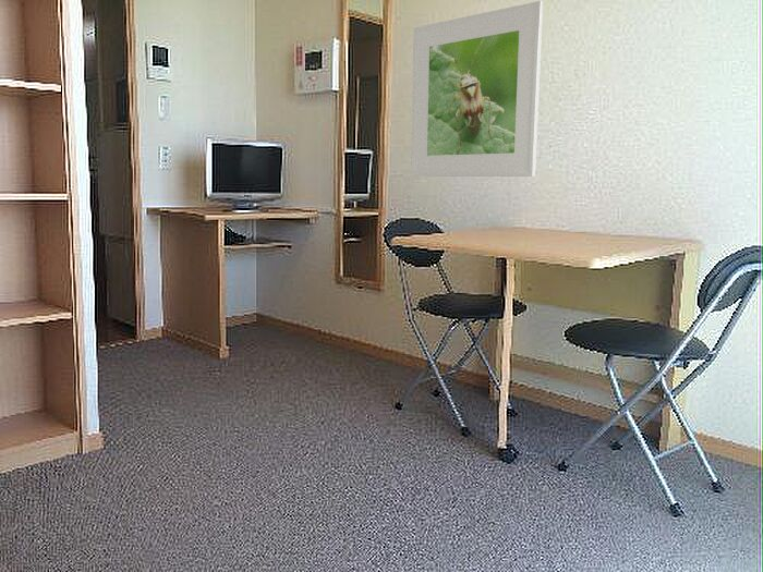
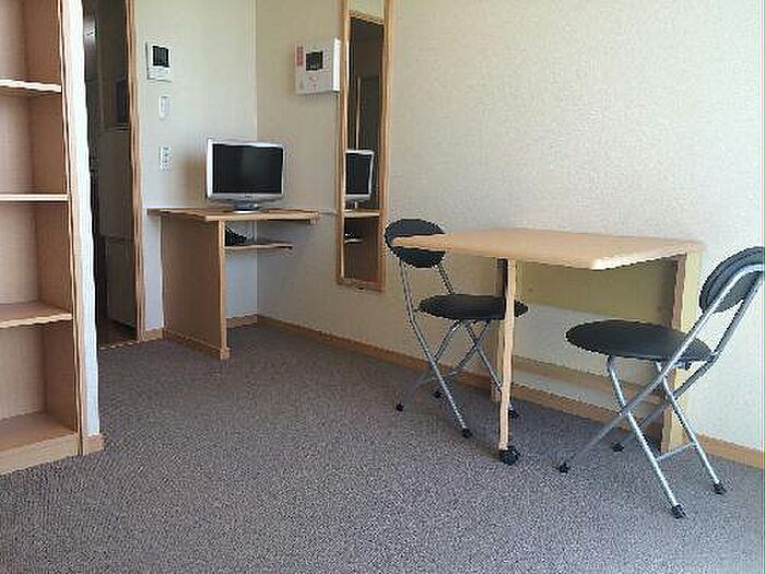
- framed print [410,0,544,178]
